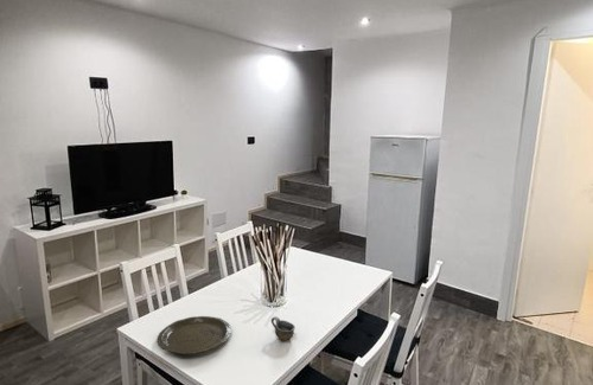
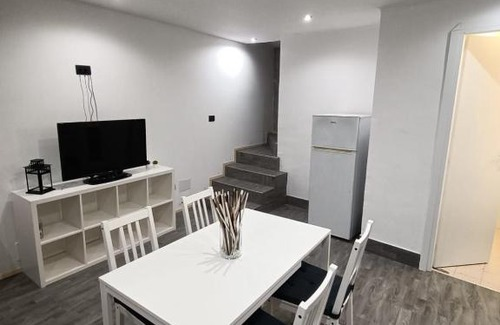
- plate [157,315,232,355]
- cup [270,315,296,341]
